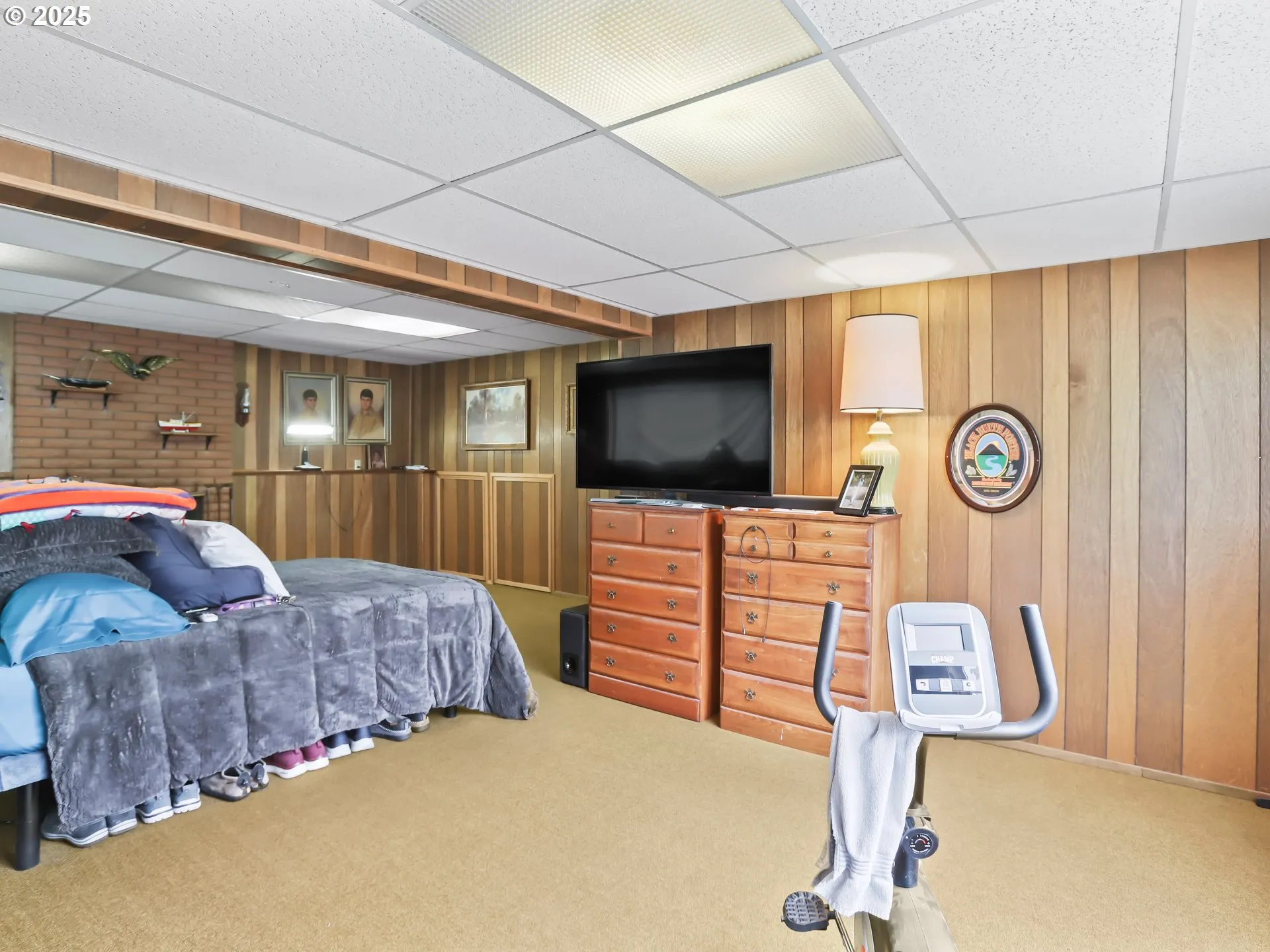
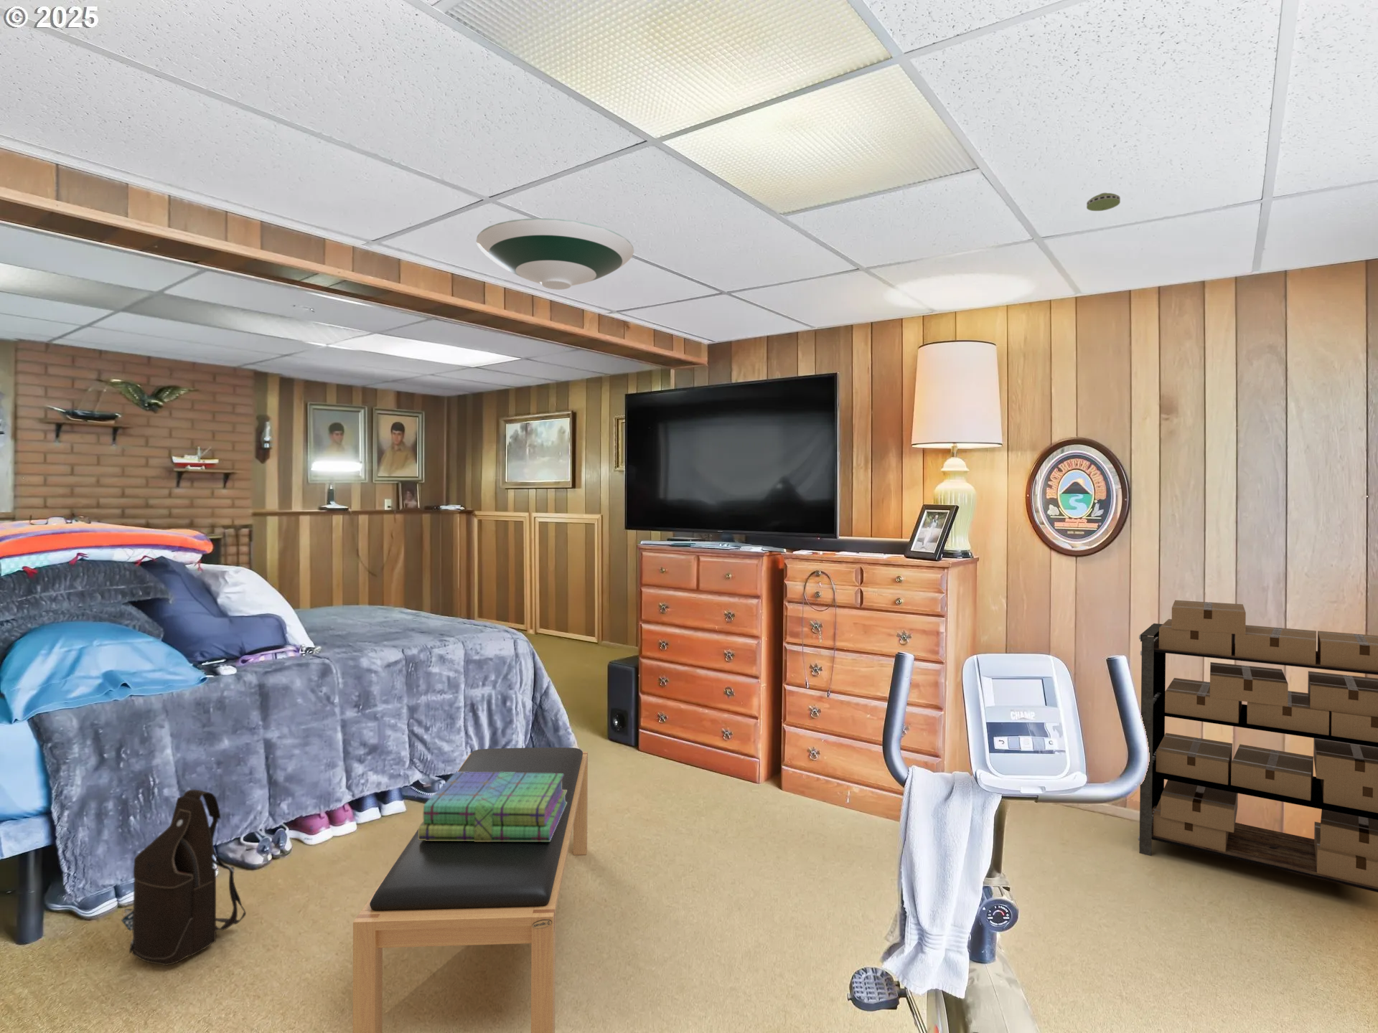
+ stack of books [419,771,567,841]
+ smoke detector [1086,192,1121,212]
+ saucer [476,217,635,291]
+ bench [353,747,588,1033]
+ shelving unit [1137,600,1378,893]
+ shoulder bag [120,789,247,967]
